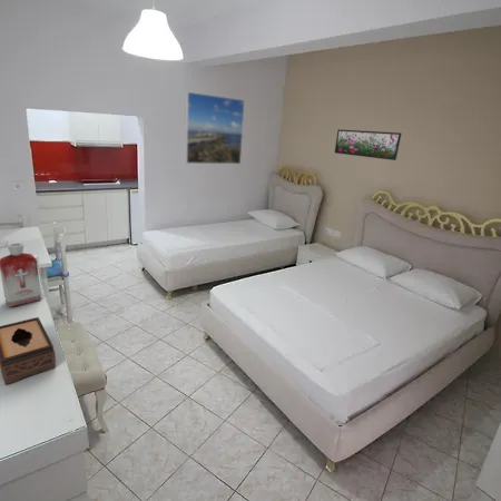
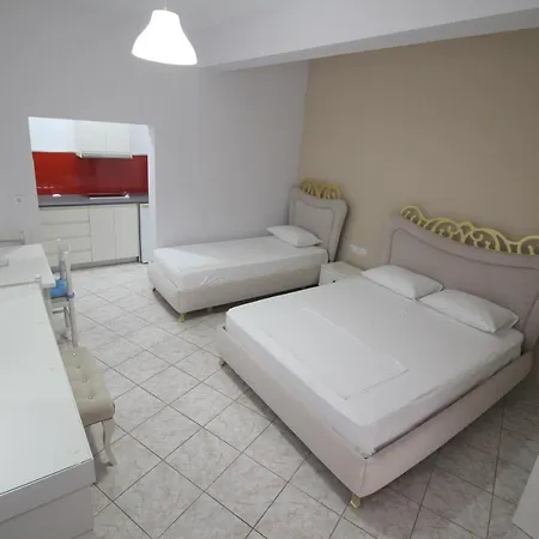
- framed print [334,128,402,161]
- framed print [185,91,246,165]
- bottle [0,243,42,308]
- tissue box [0,316,57,385]
